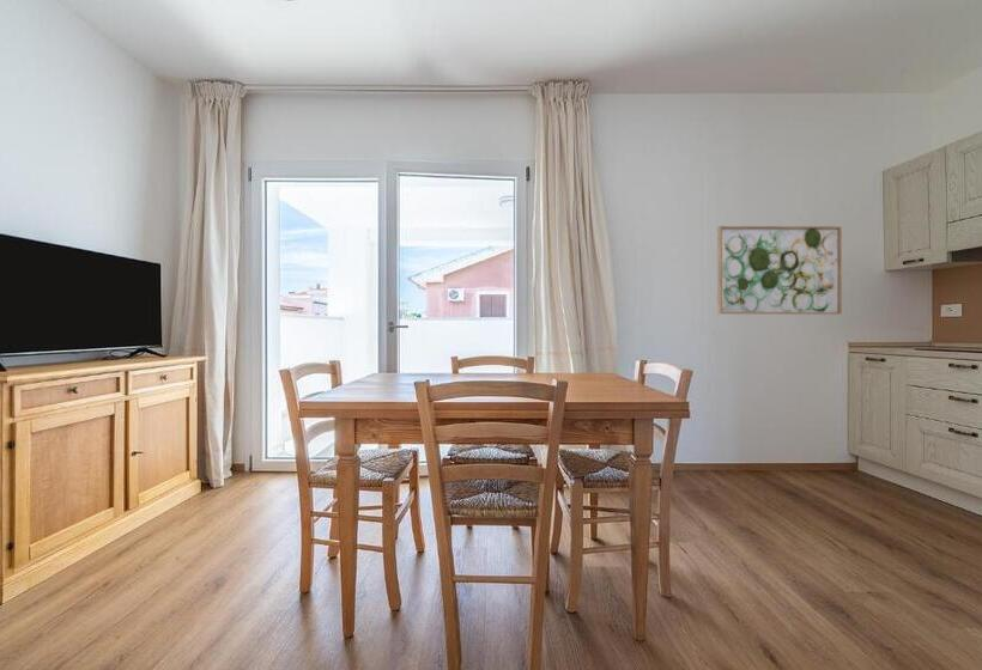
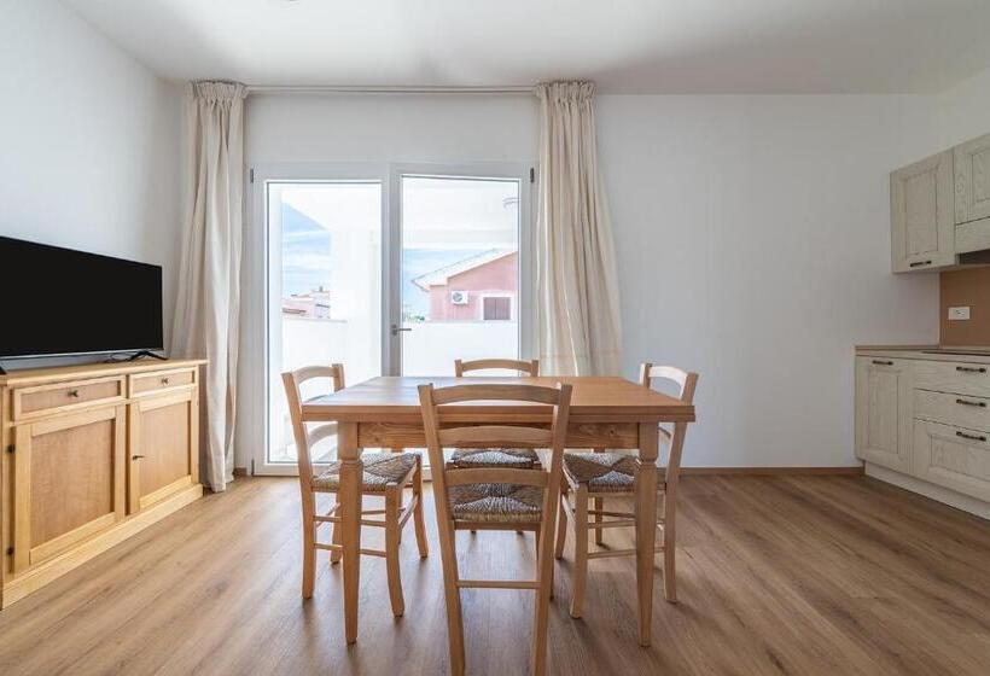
- wall art [716,225,843,316]
